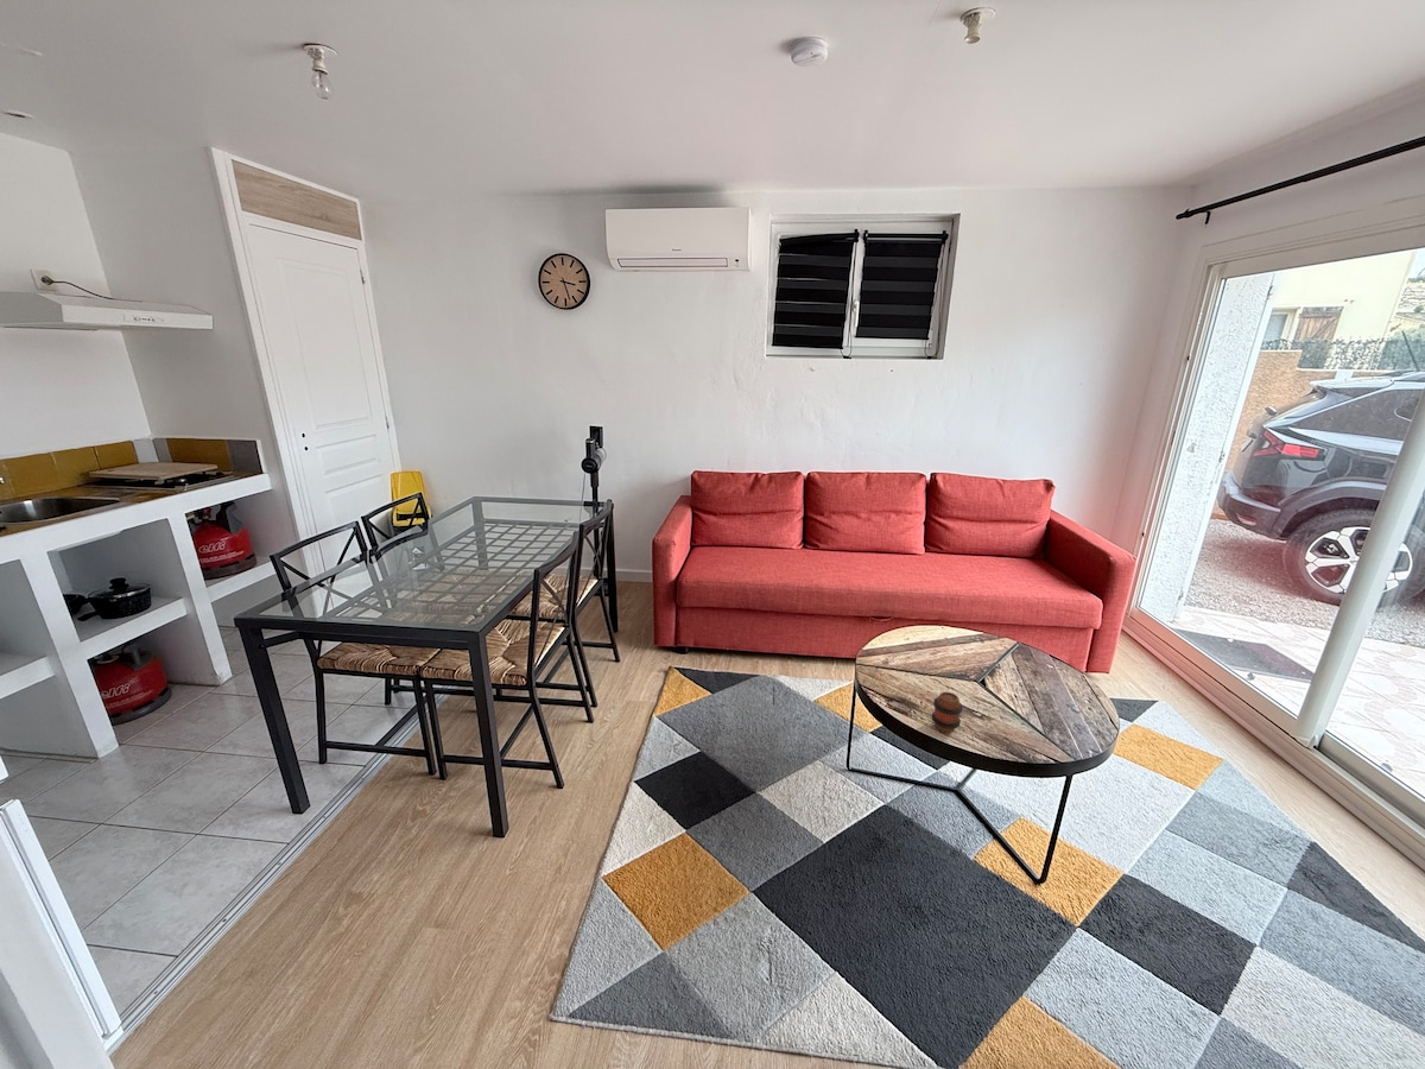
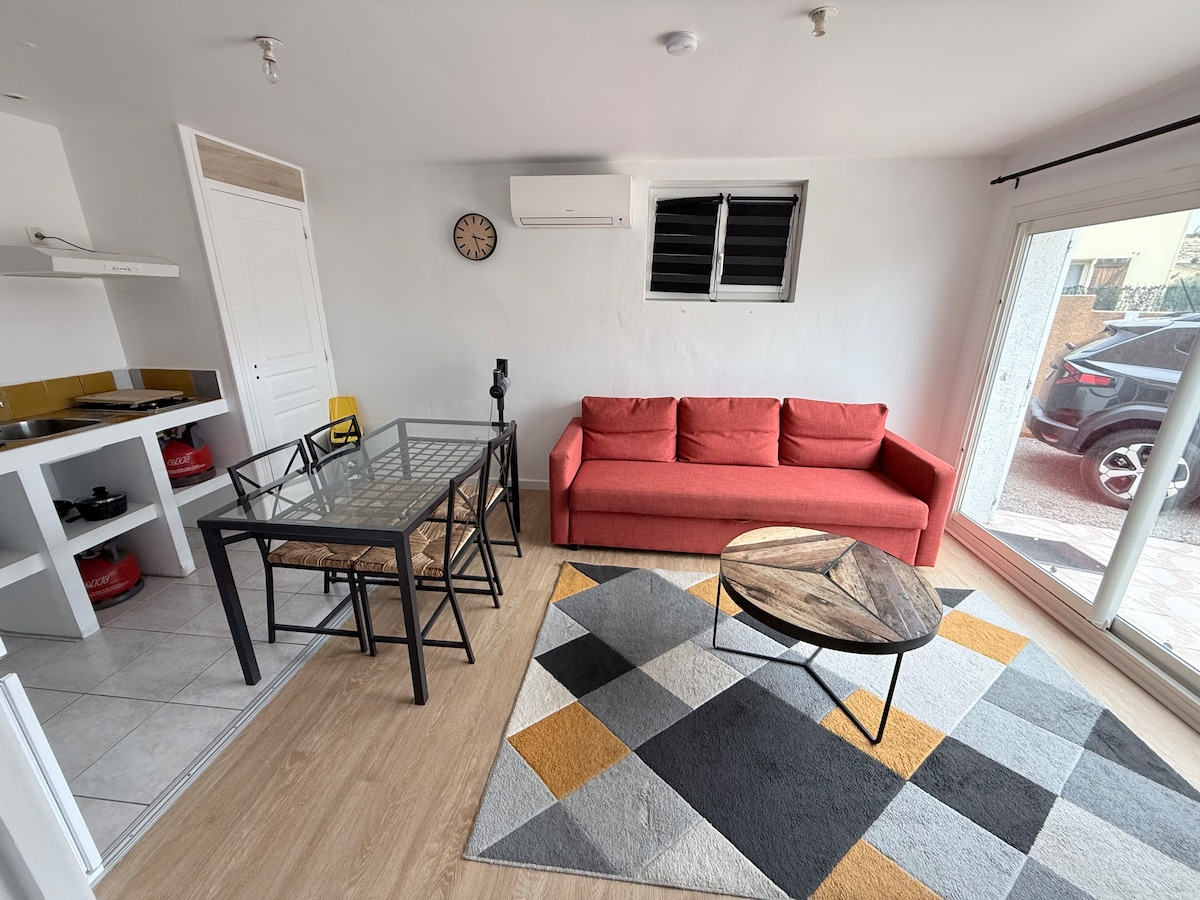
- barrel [931,691,964,734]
